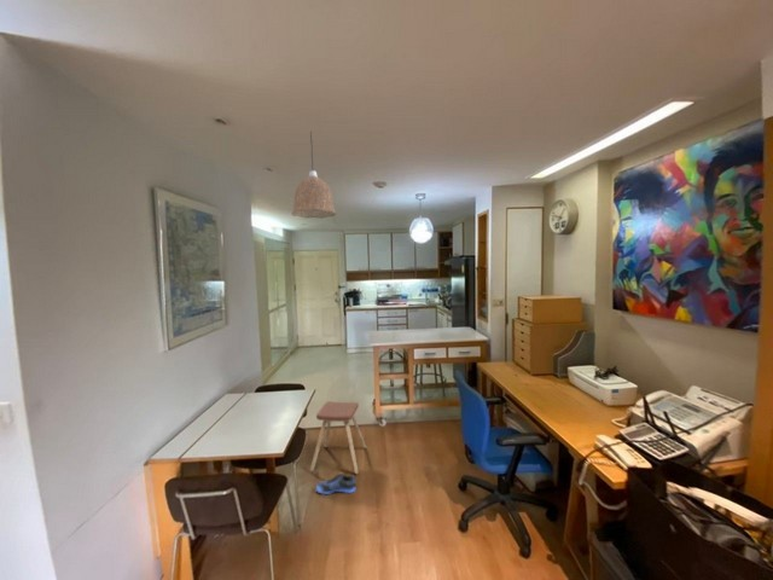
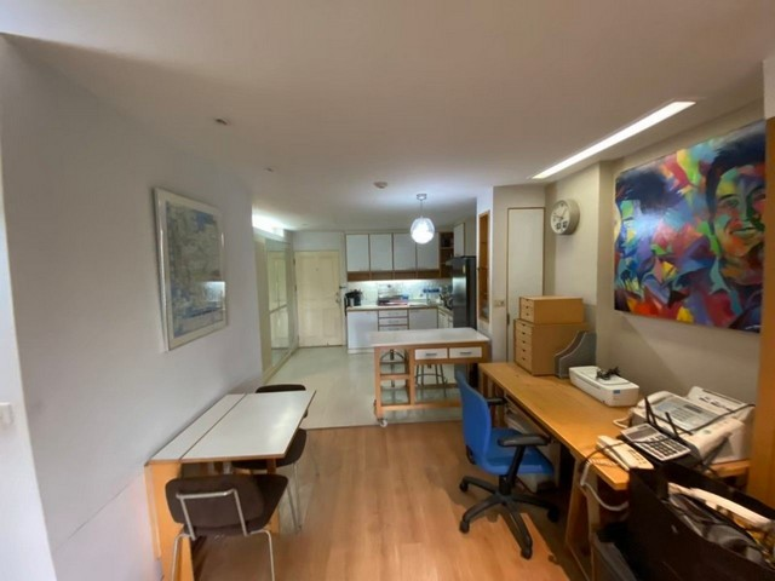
- pendant lamp [291,130,337,219]
- music stool [309,400,367,475]
- sneaker [315,472,358,495]
